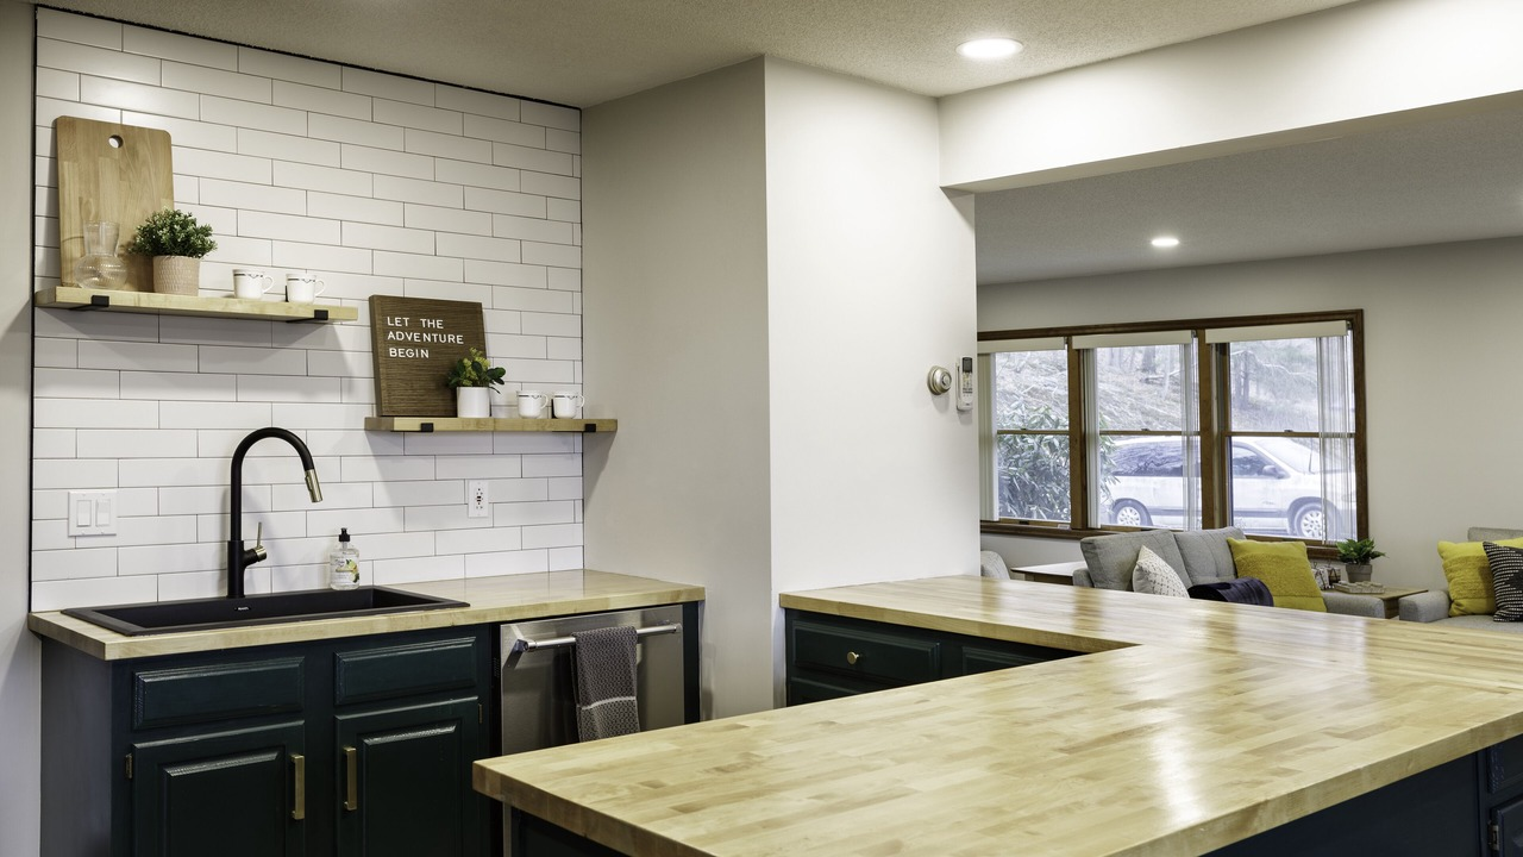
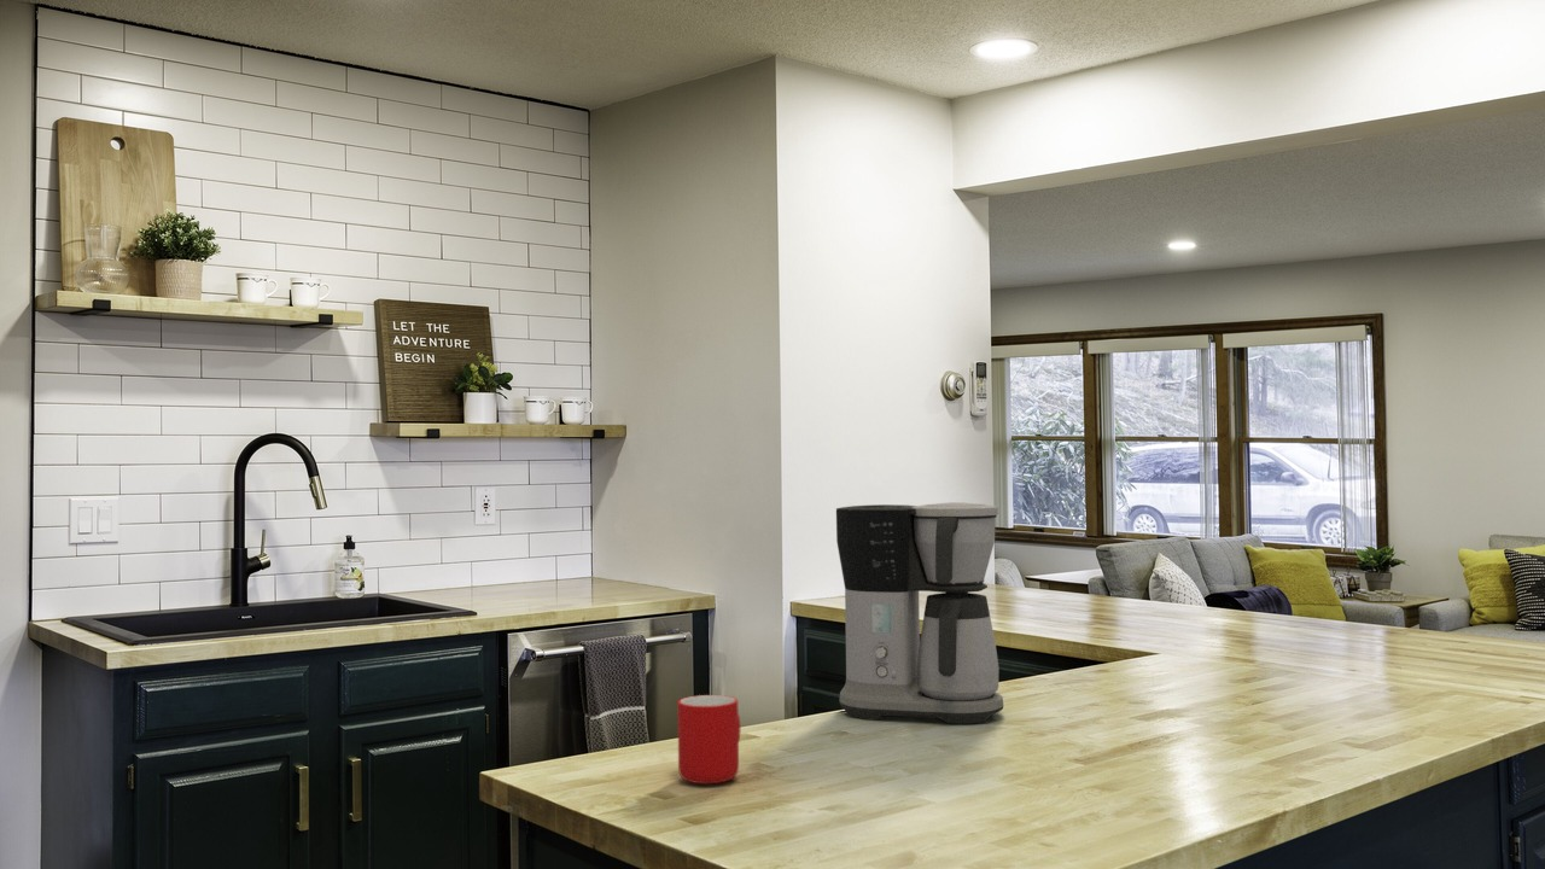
+ cup [677,694,741,785]
+ coffee maker [835,501,1004,724]
